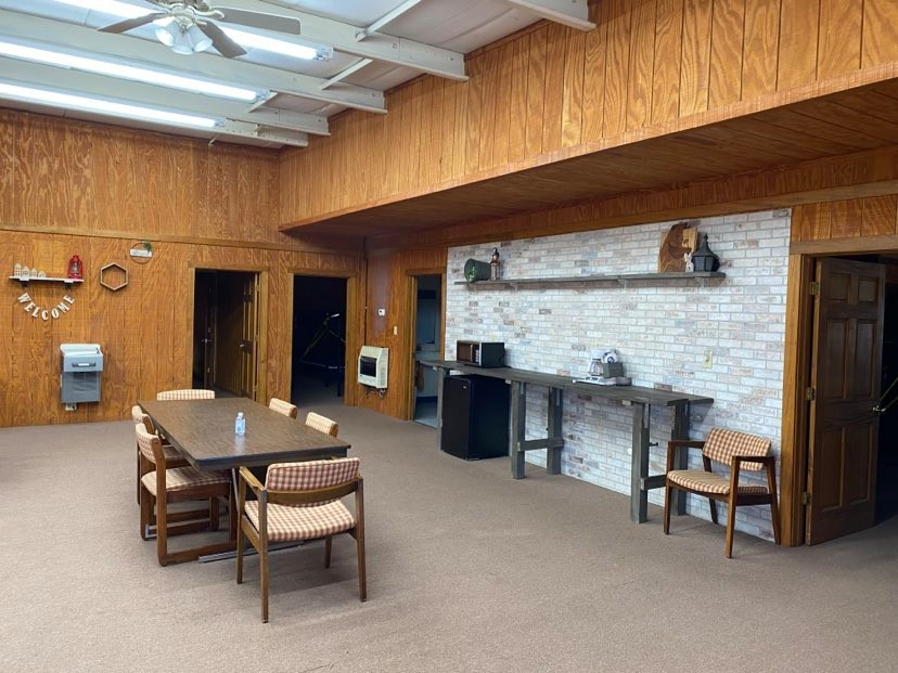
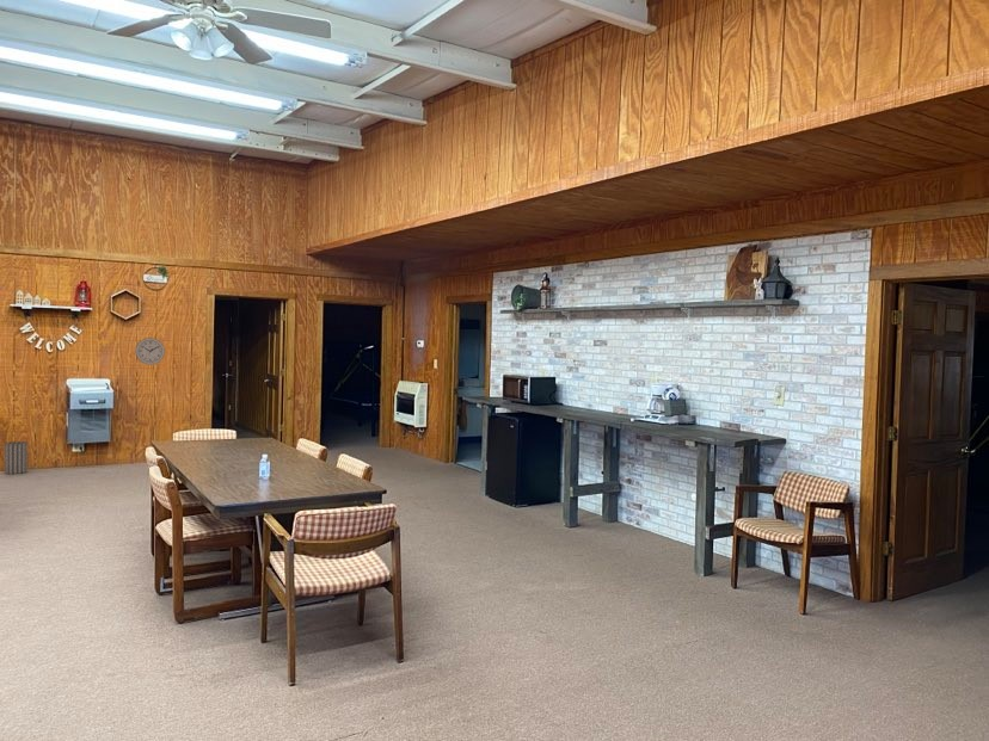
+ wastebasket [4,440,29,475]
+ wall clock [134,336,166,366]
